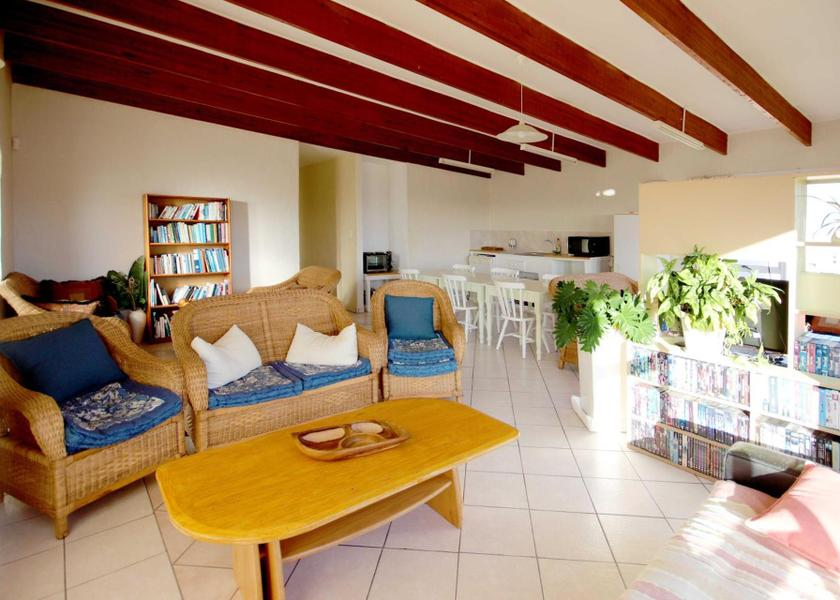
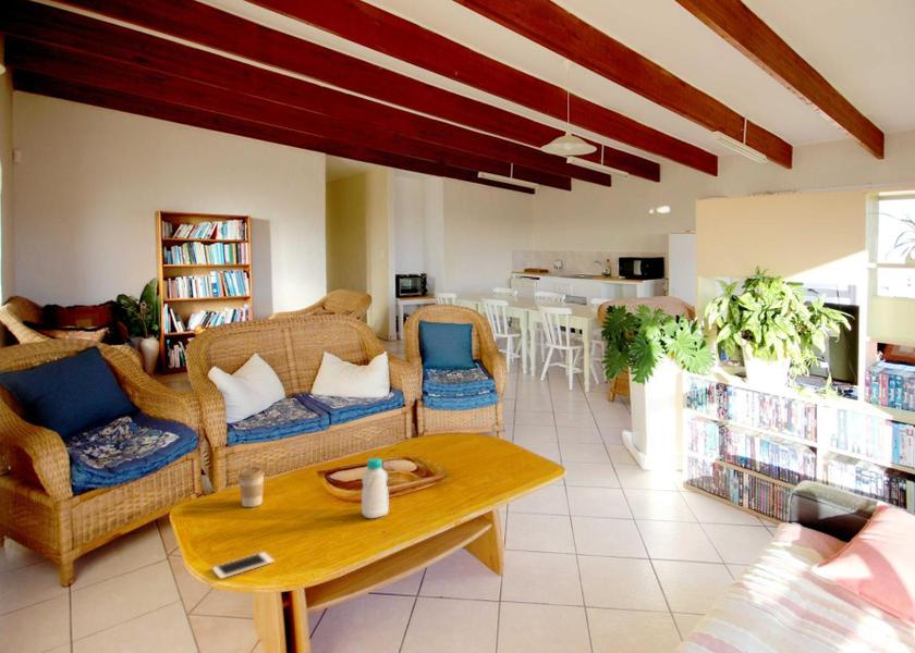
+ cell phone [211,551,274,580]
+ bottle [361,457,390,519]
+ coffee cup [237,466,266,508]
